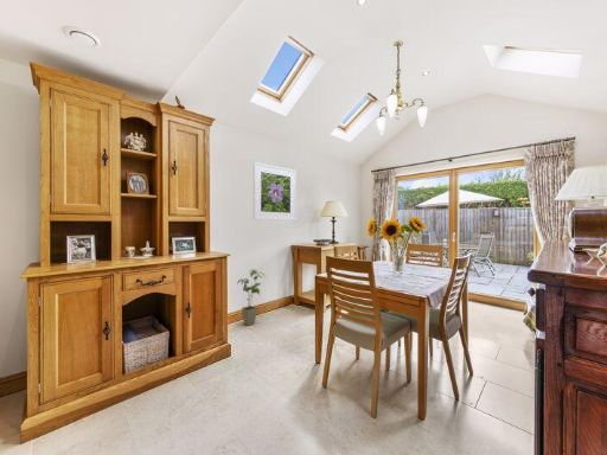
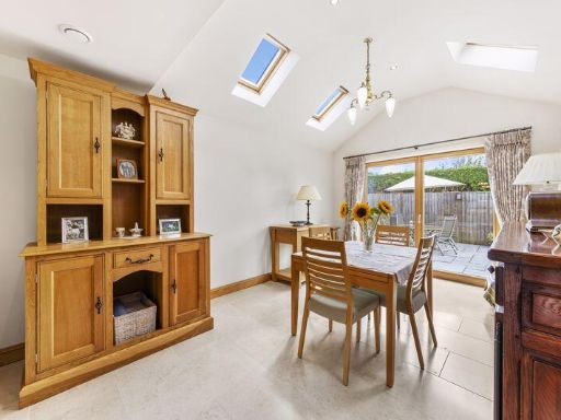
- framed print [253,161,298,222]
- house plant [236,268,267,327]
